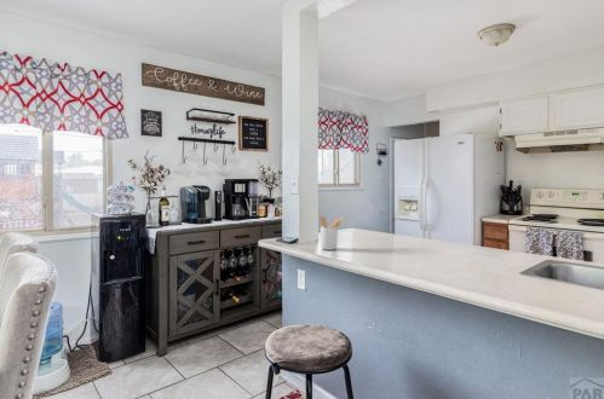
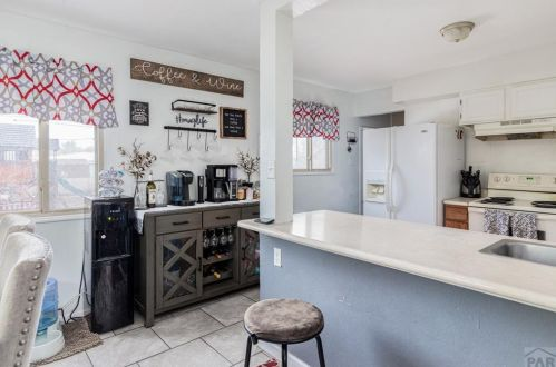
- utensil holder [318,215,344,251]
